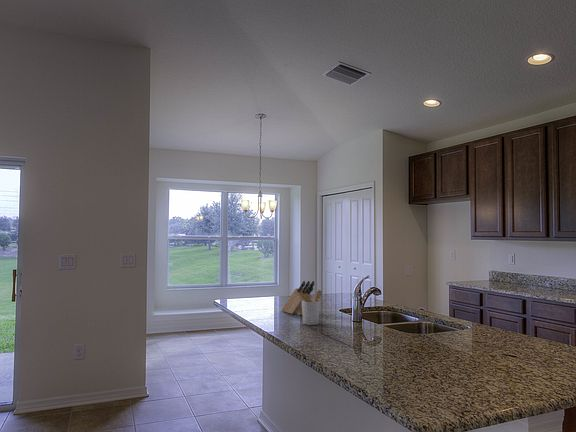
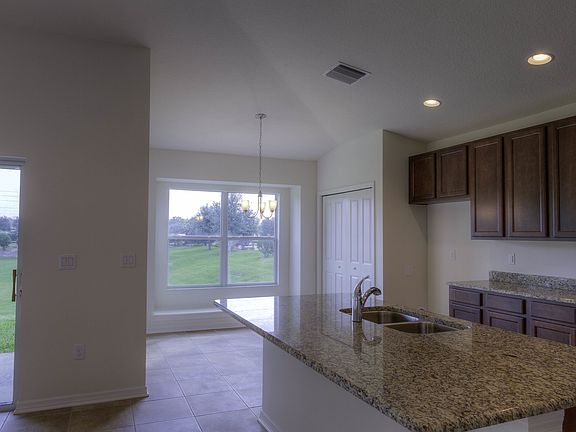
- knife block [281,280,315,316]
- utensil holder [298,289,323,326]
